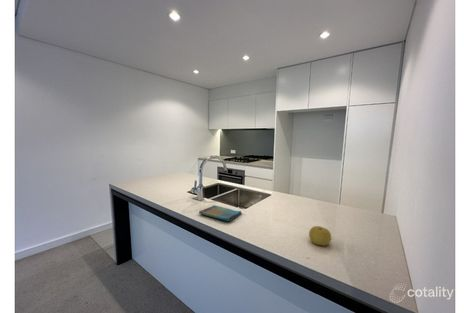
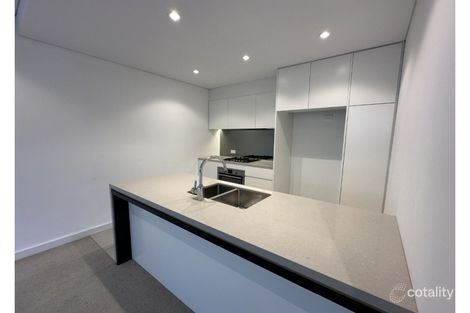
- fruit [308,225,332,247]
- dish towel [198,204,242,222]
